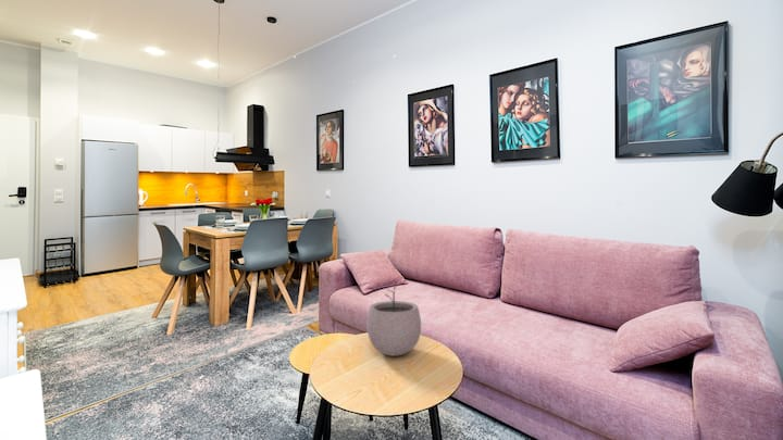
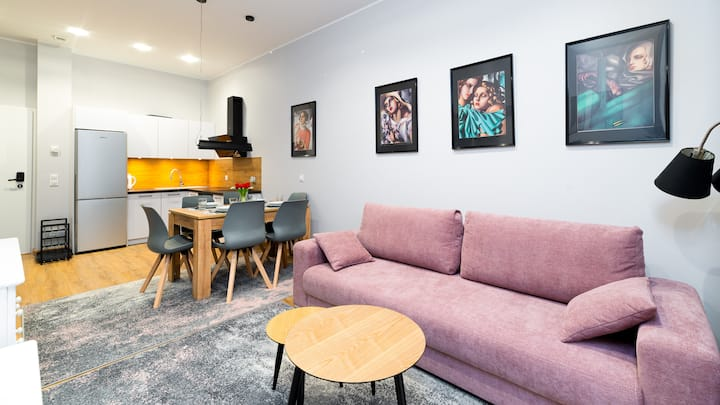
- plant pot [365,285,422,357]
